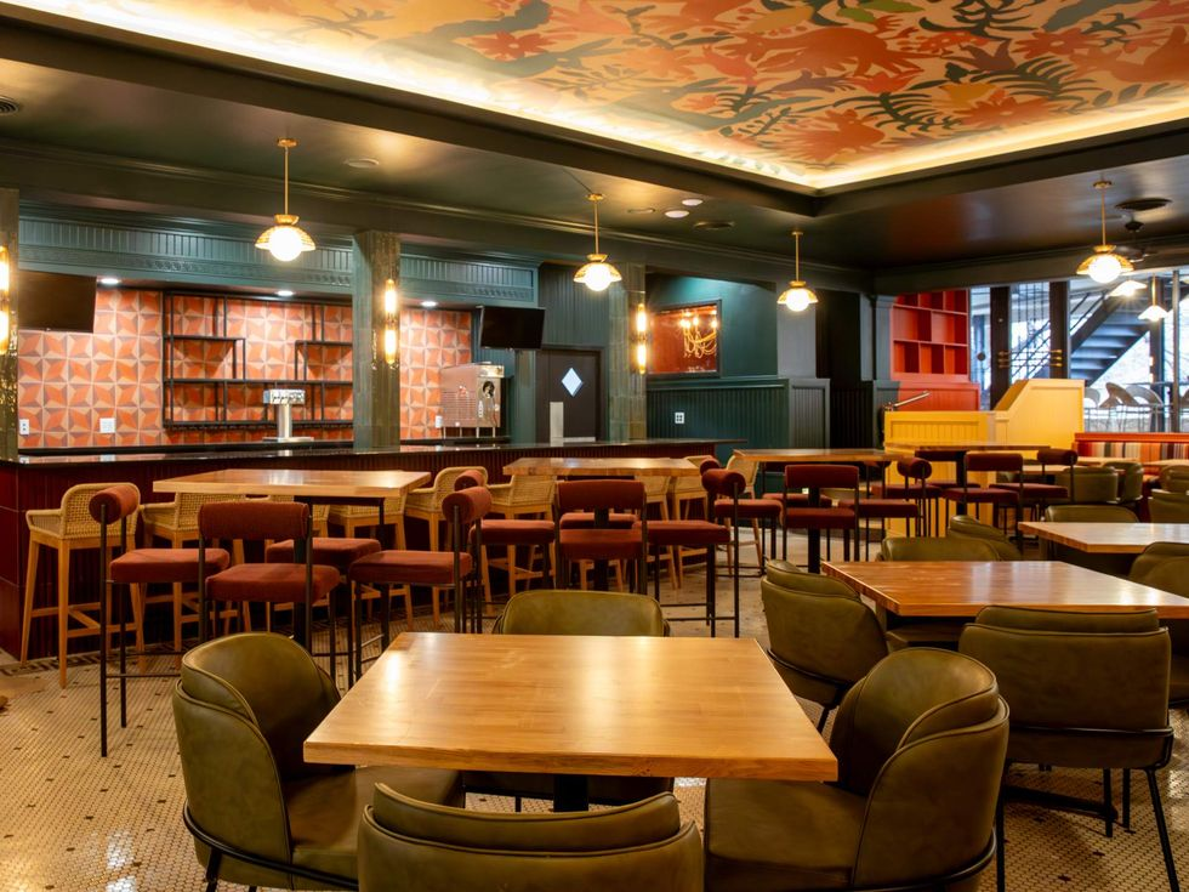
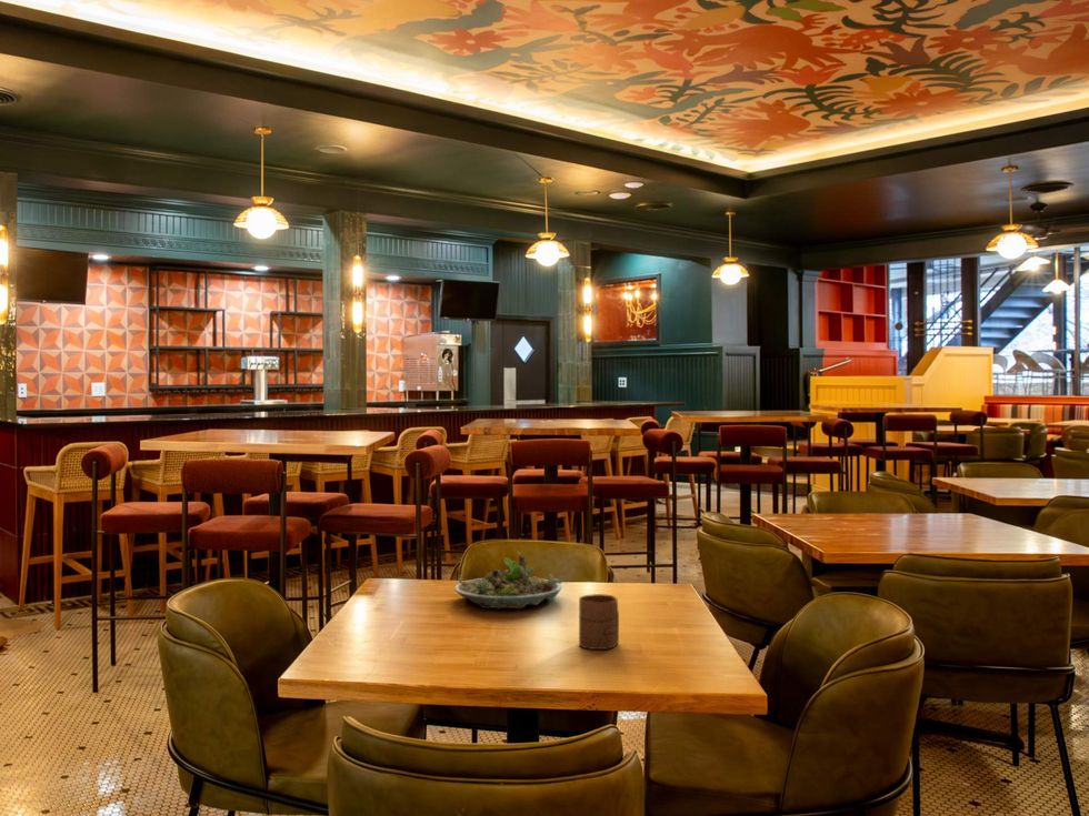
+ cup [578,593,620,651]
+ succulent planter [453,551,565,611]
